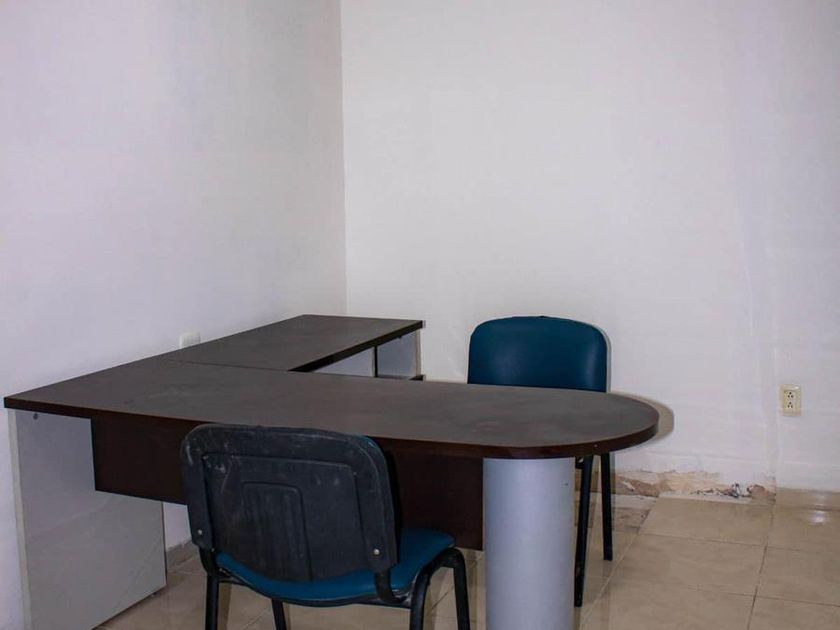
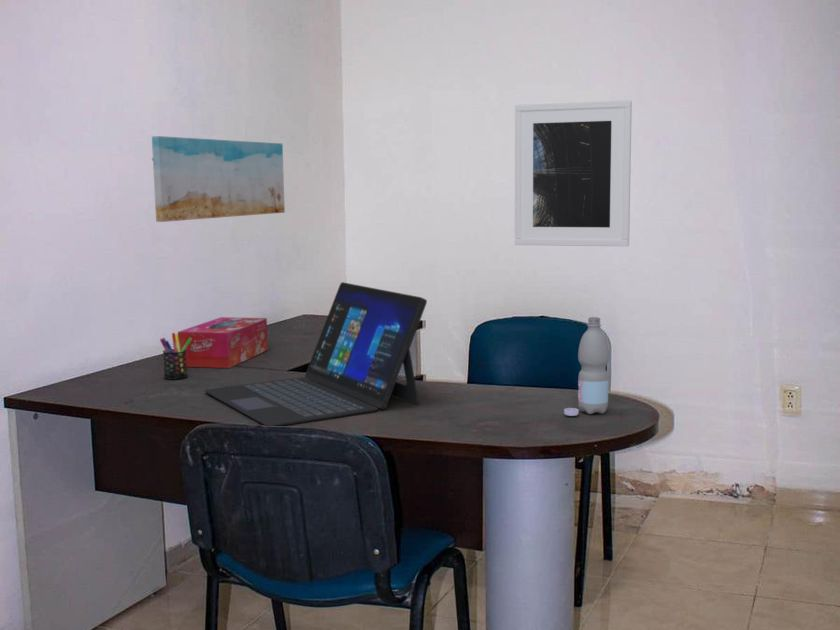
+ water bottle [563,316,610,417]
+ wall art [151,135,286,223]
+ laptop [203,281,428,427]
+ pen holder [159,332,192,380]
+ tissue box [177,316,269,369]
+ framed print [514,99,633,248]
